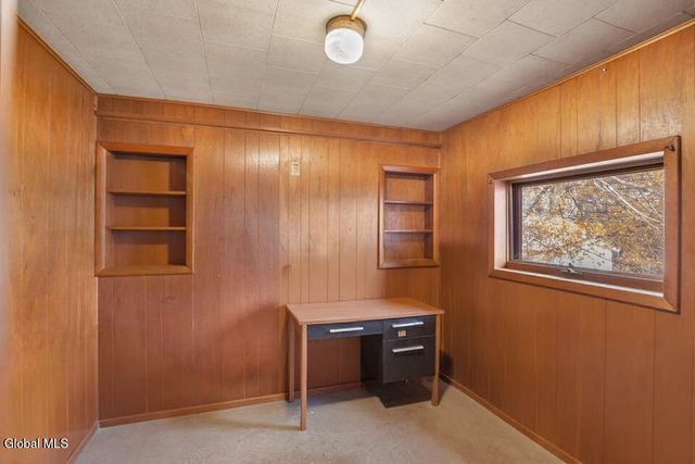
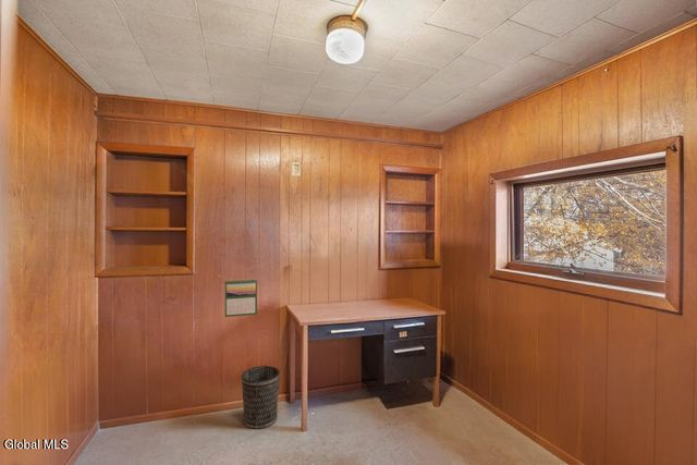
+ wastebasket [241,365,281,430]
+ calendar [224,278,258,318]
